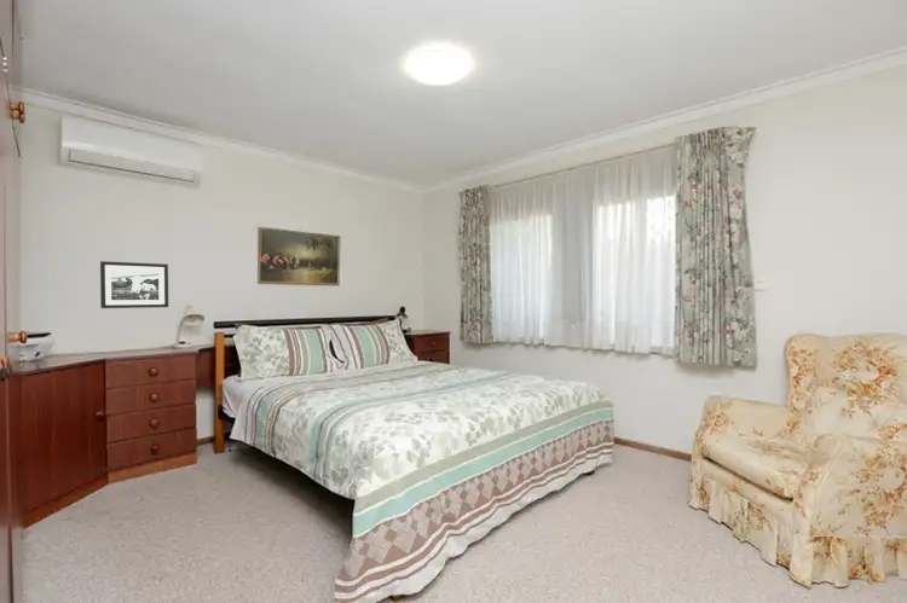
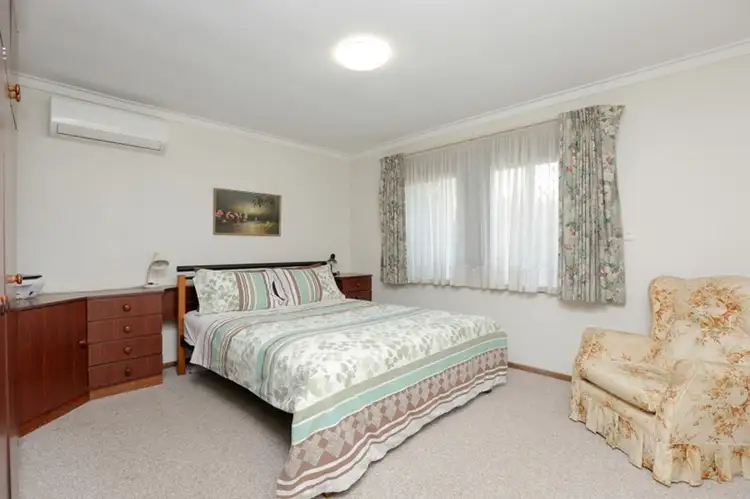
- picture frame [99,260,169,309]
